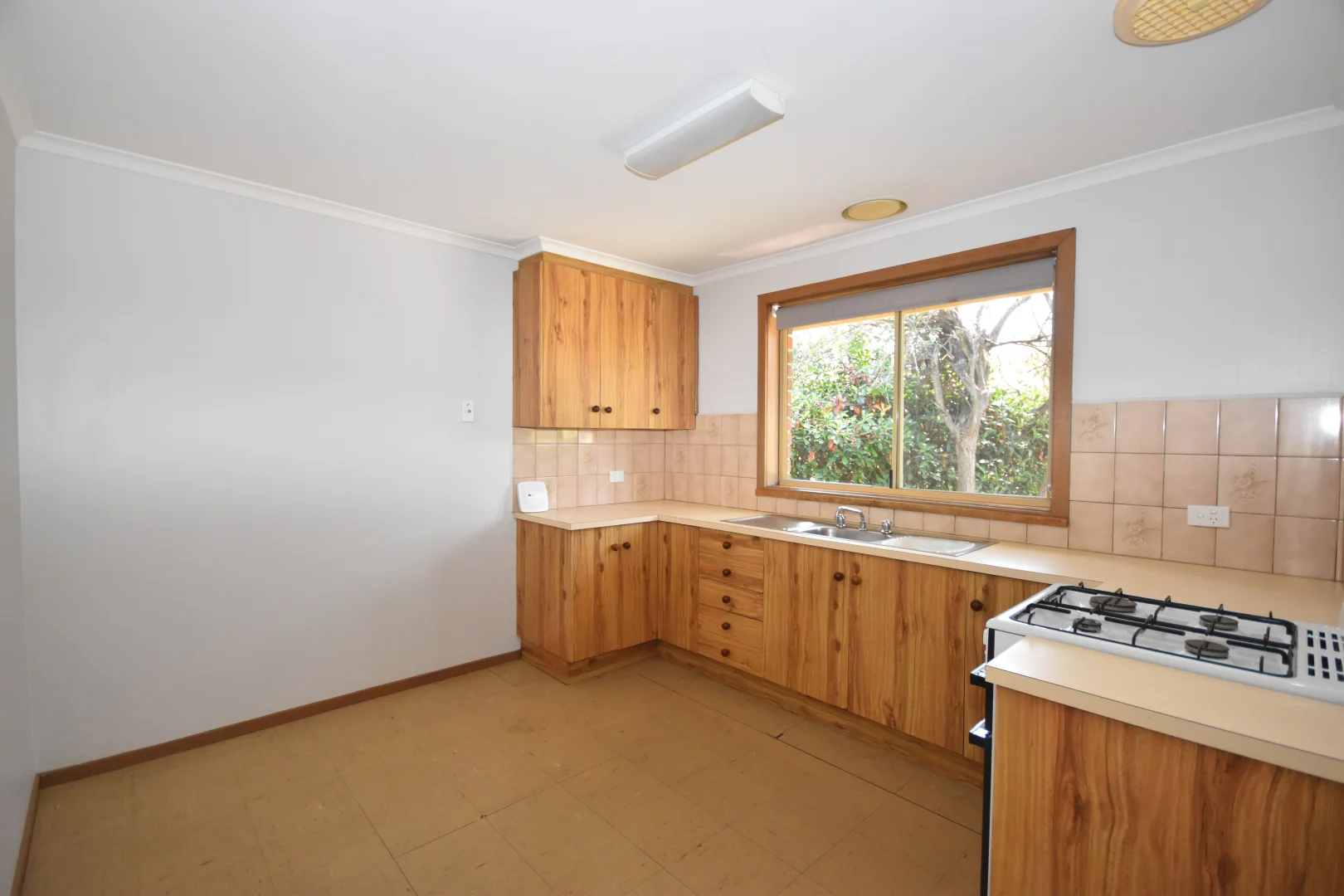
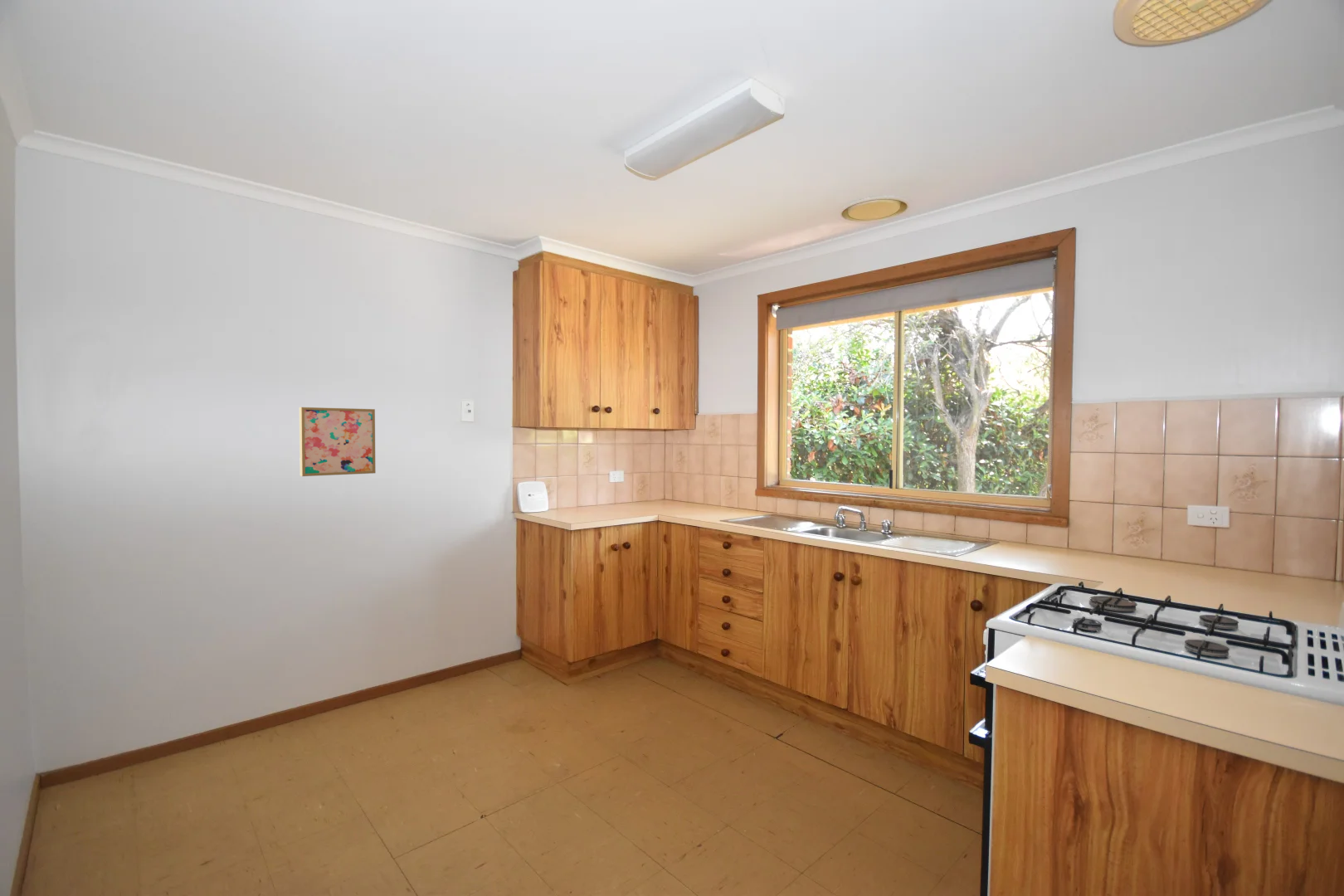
+ wall art [299,407,377,477]
